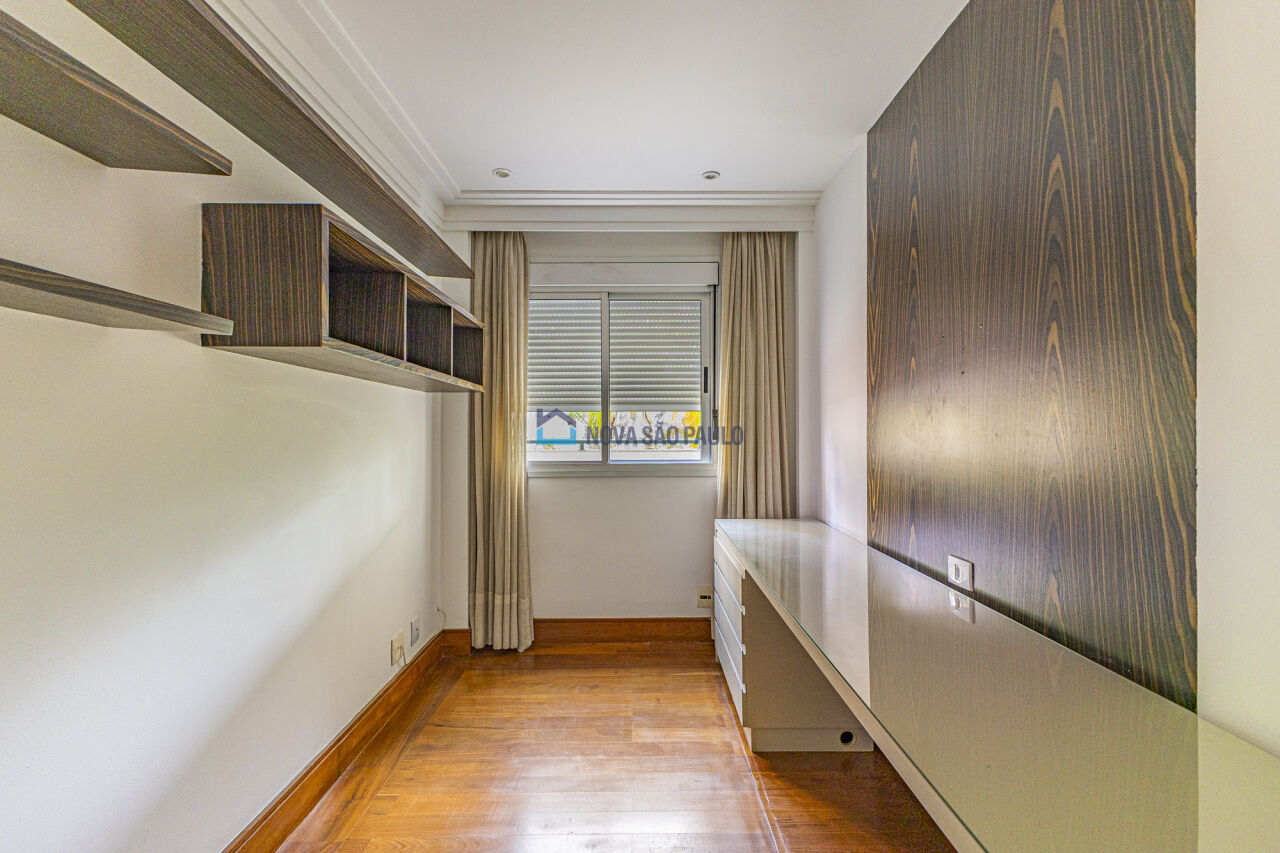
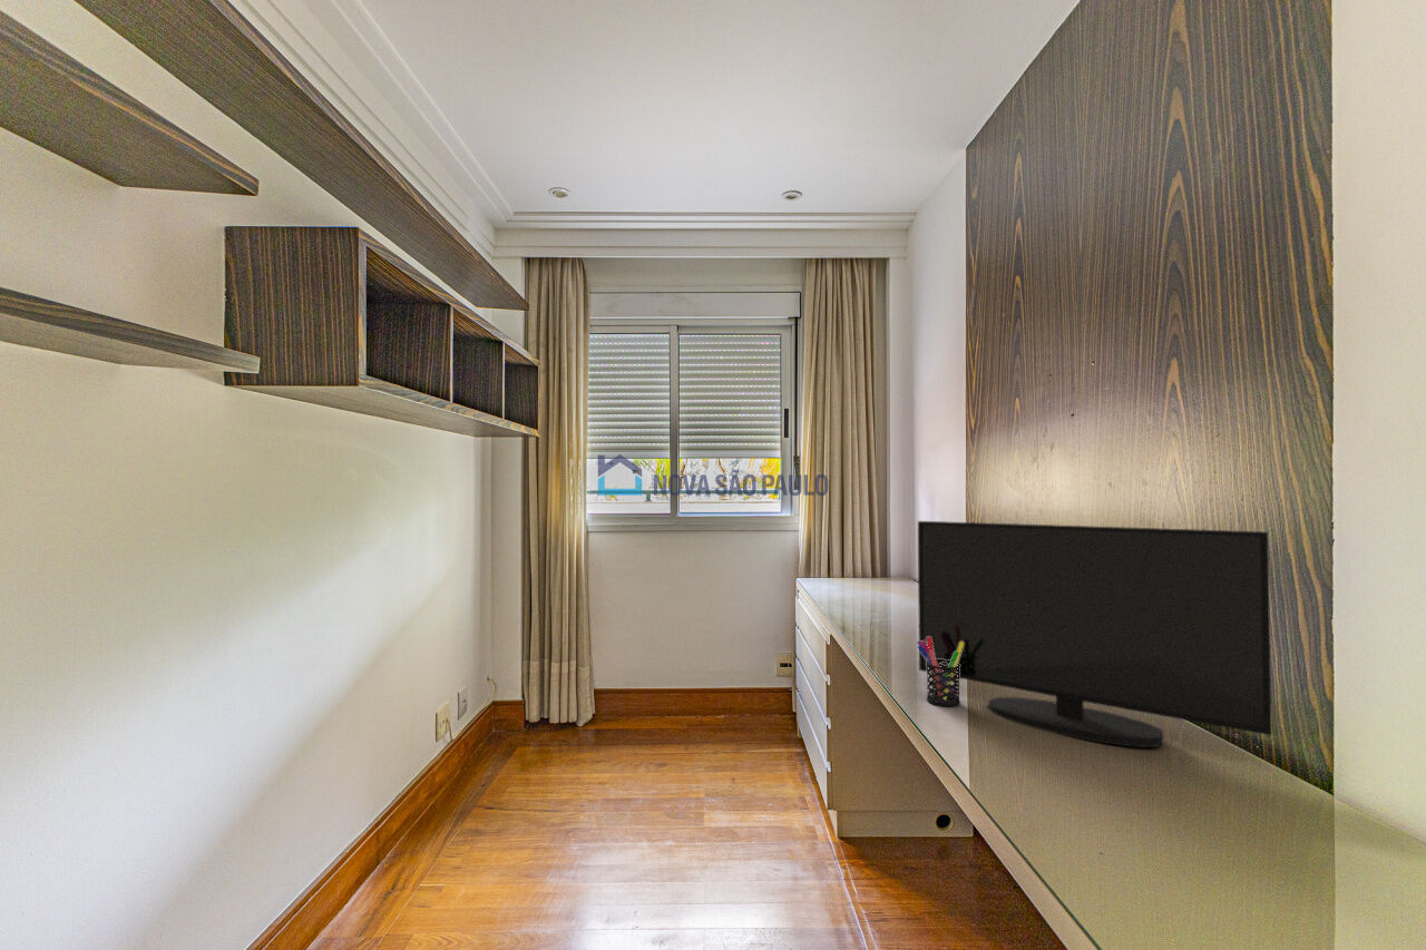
+ pen holder [916,637,964,707]
+ monitor [917,520,1272,748]
